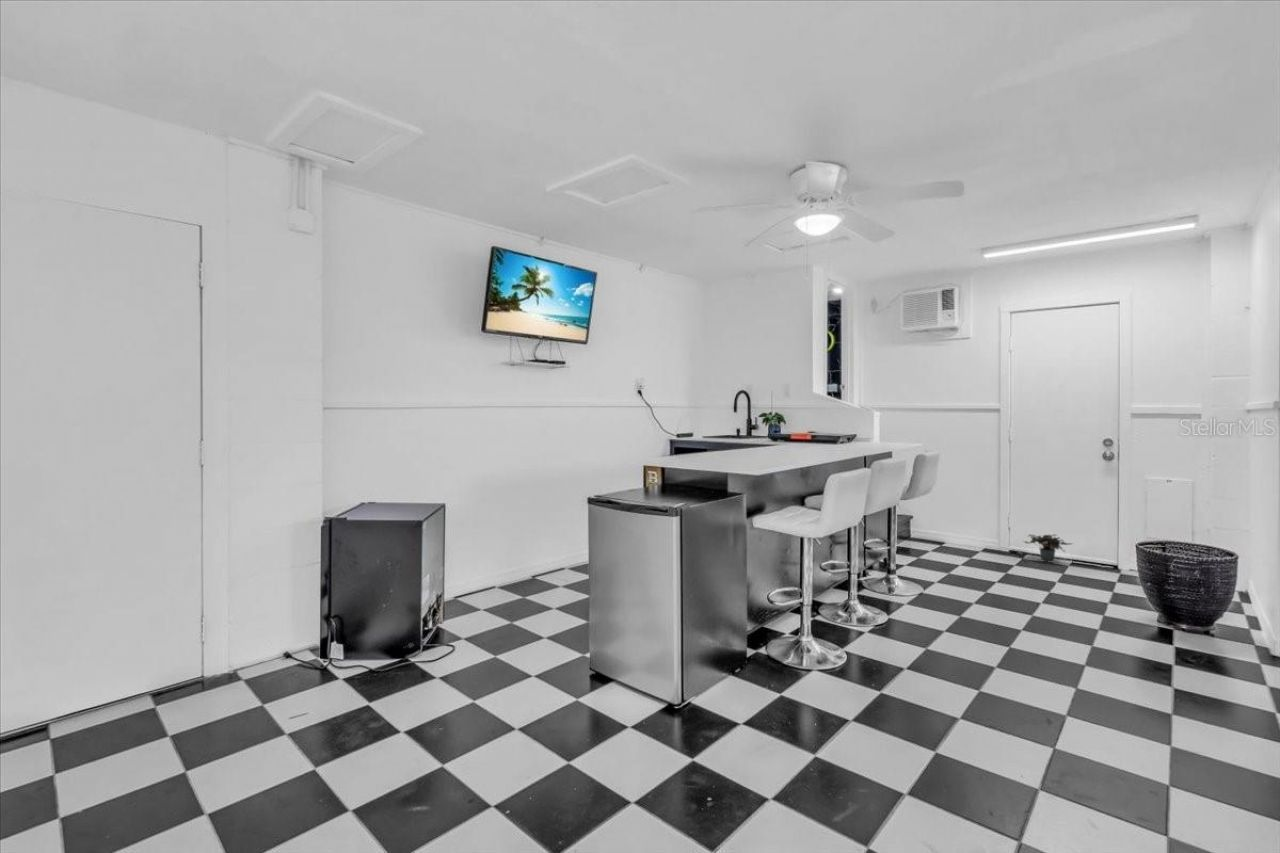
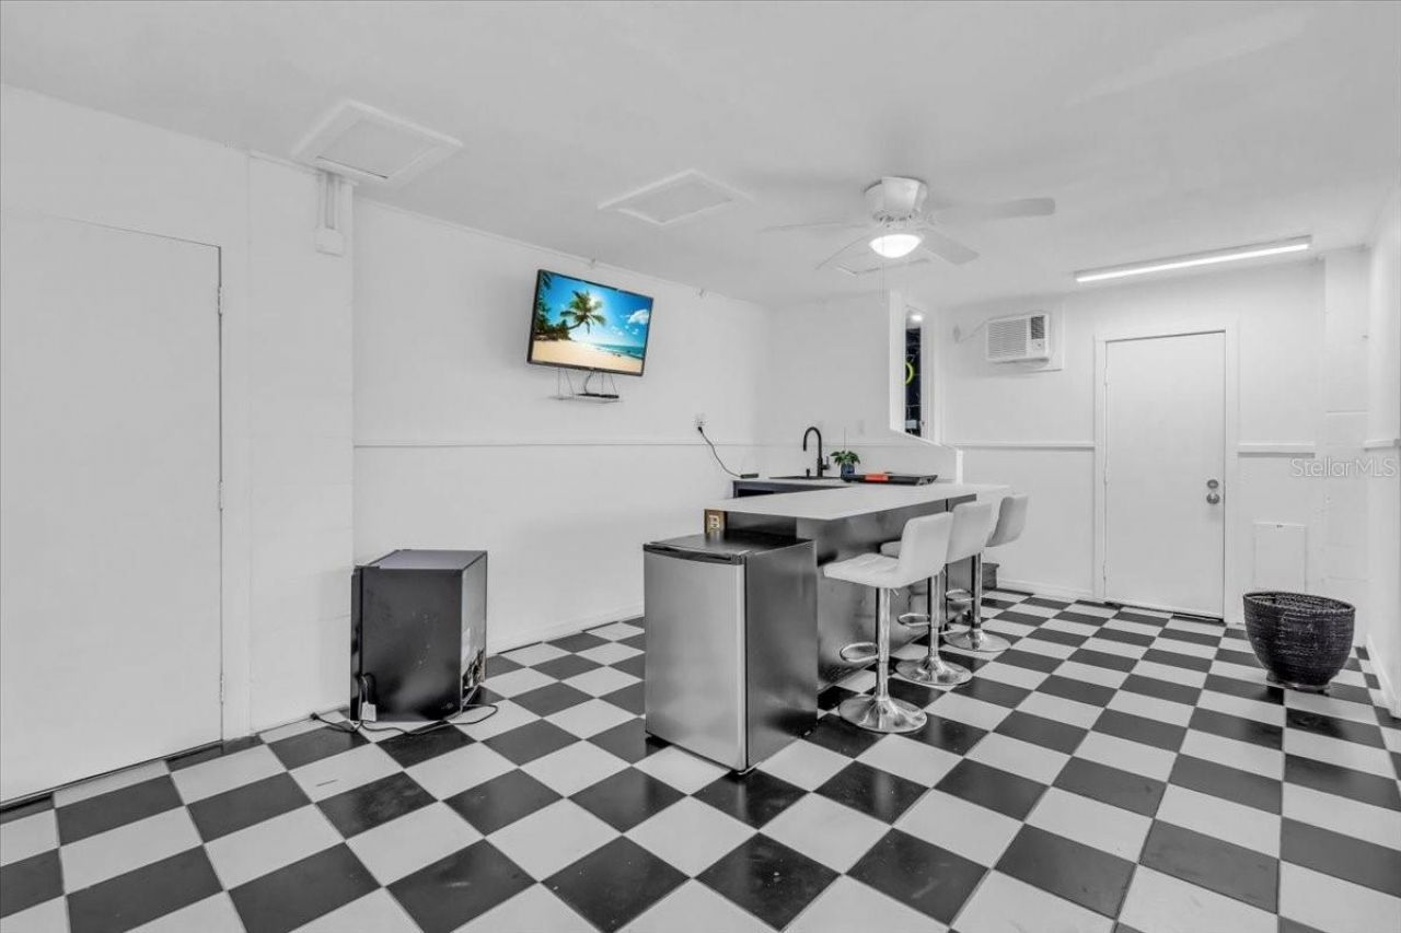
- potted plant [1022,533,1074,564]
